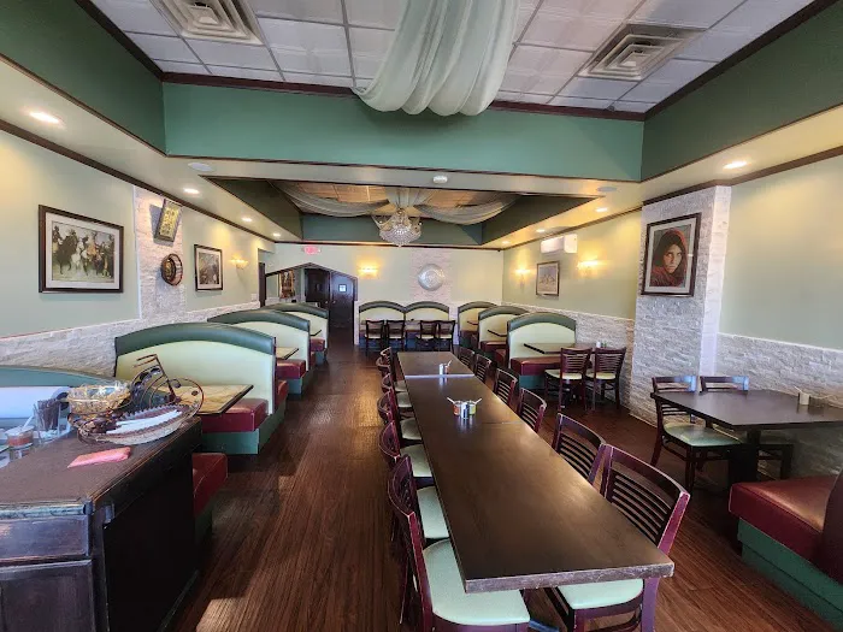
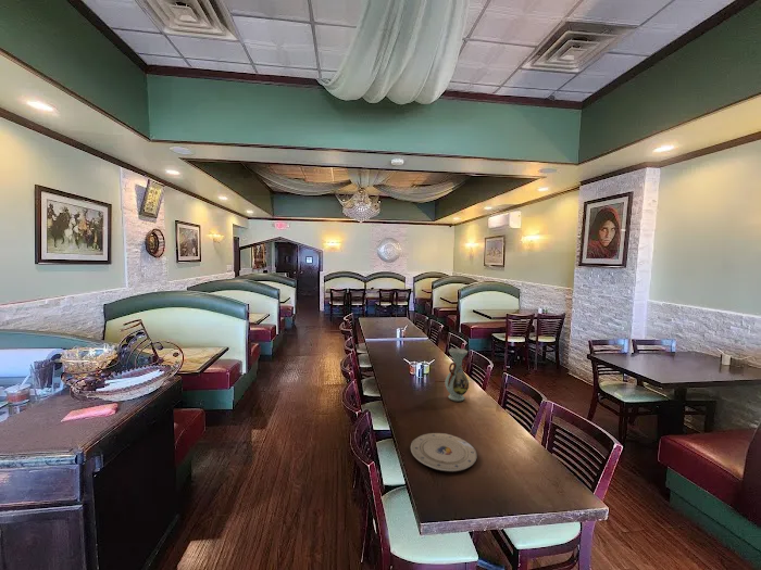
+ vase [444,346,470,403]
+ plate [410,432,478,472]
